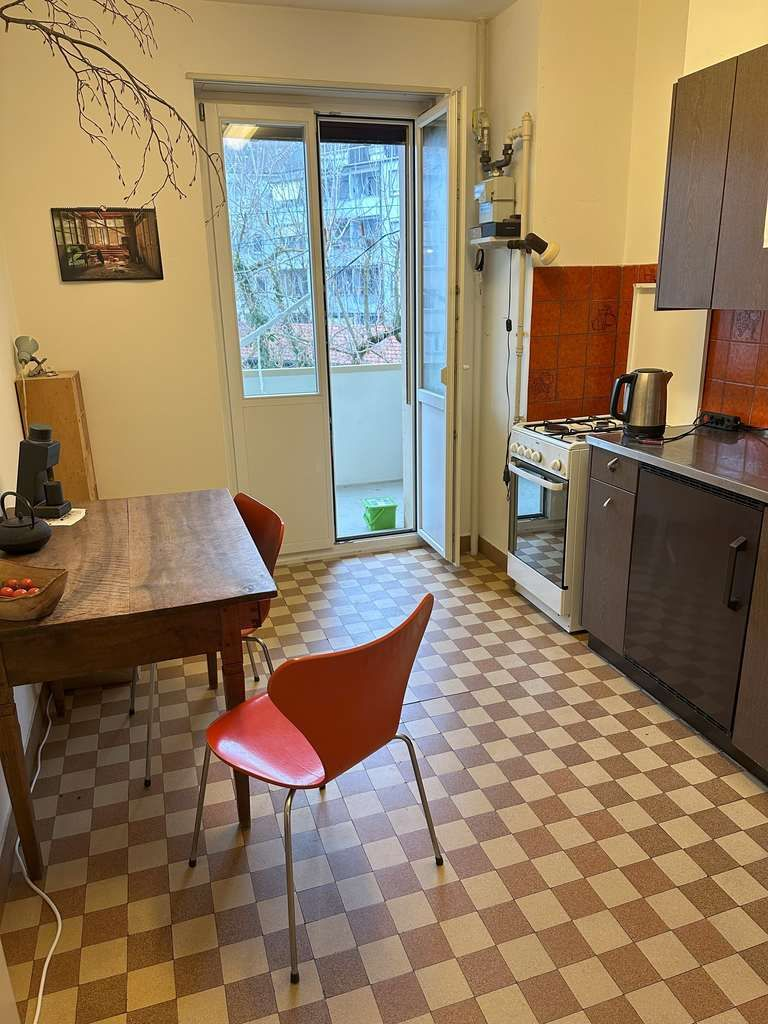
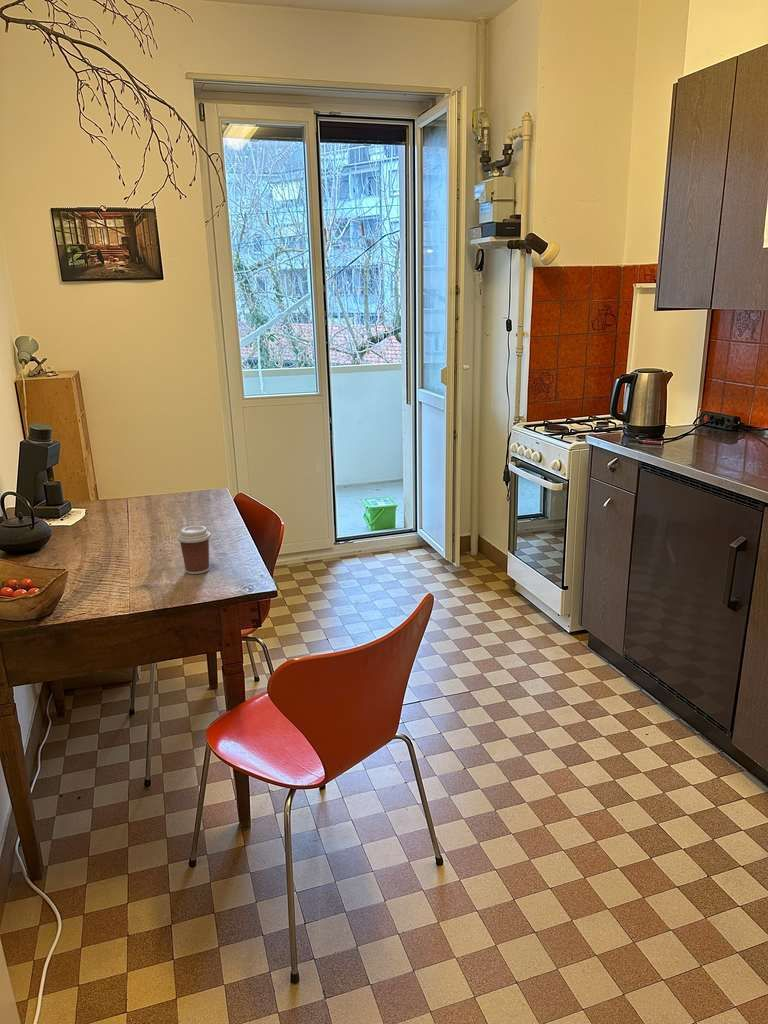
+ coffee cup [176,525,212,575]
